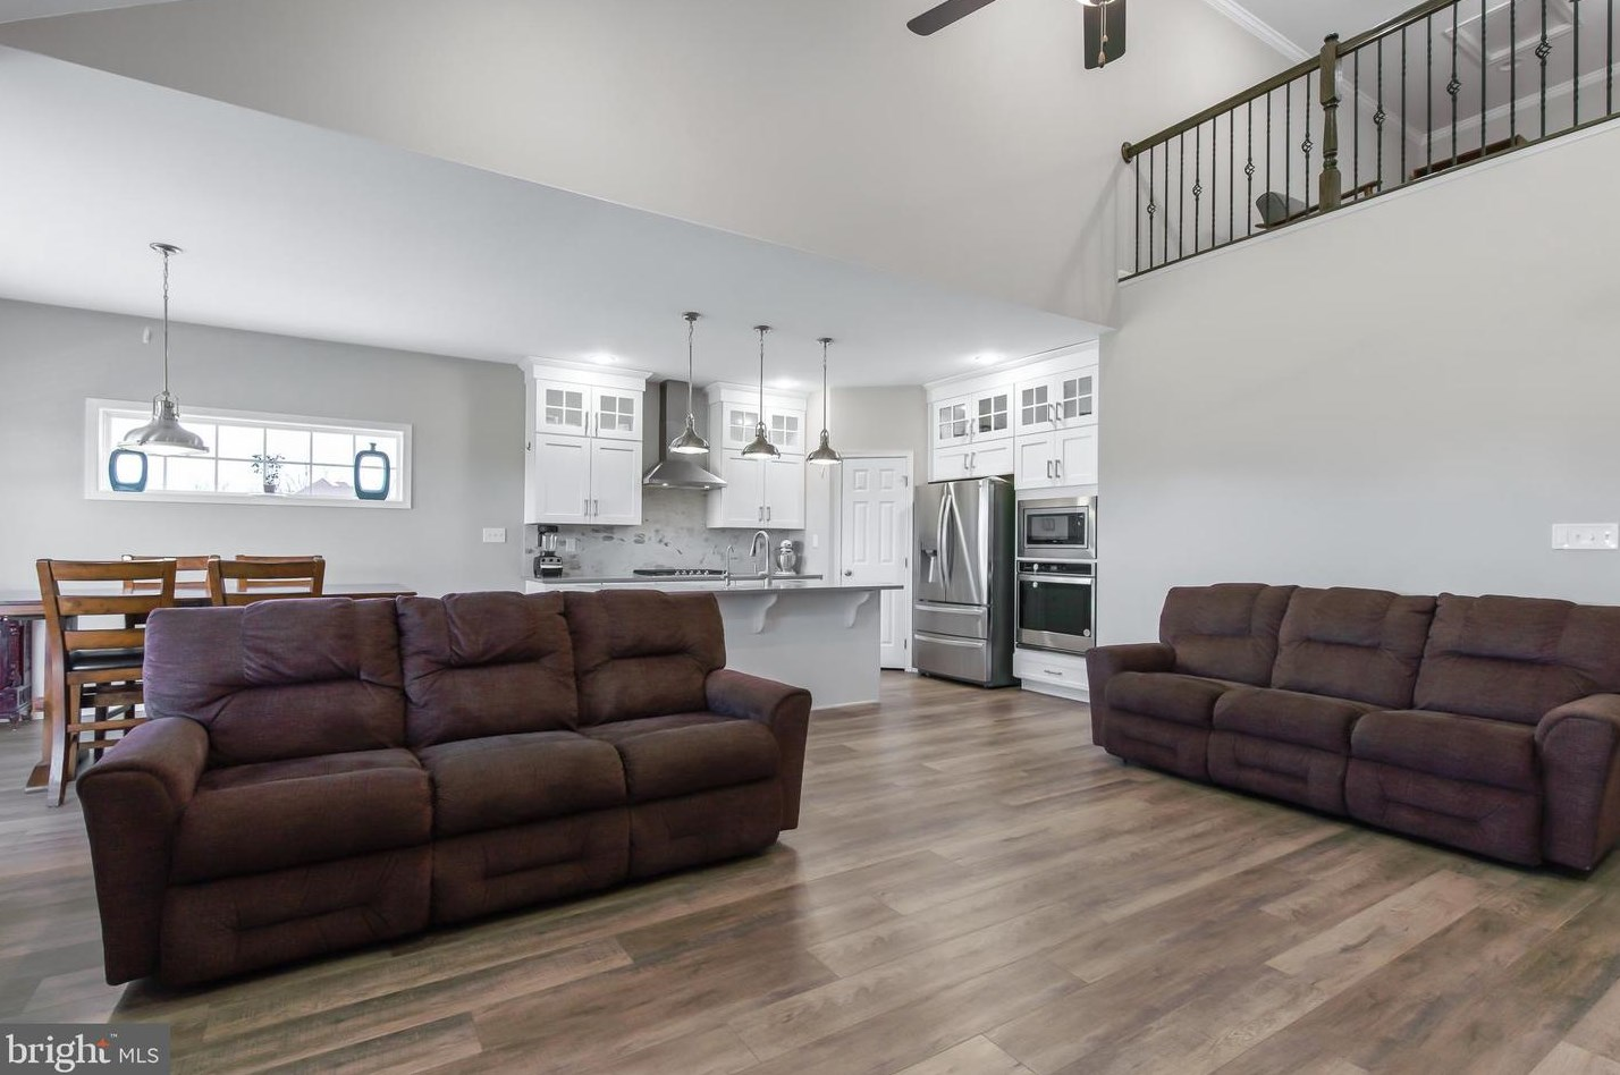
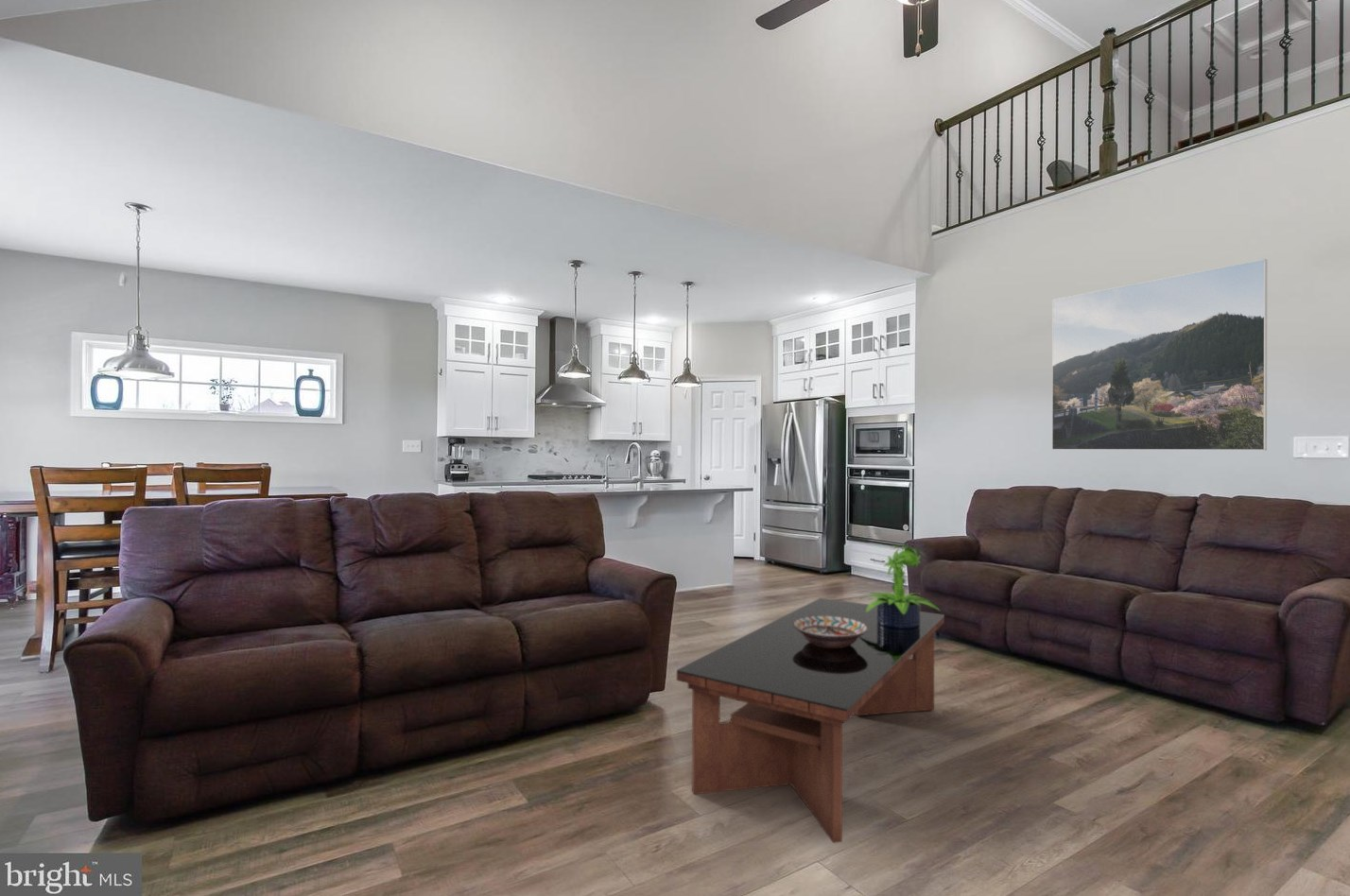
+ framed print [1051,258,1268,451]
+ coffee table [676,597,945,844]
+ decorative bowl [793,616,868,648]
+ potted plant [858,544,941,629]
